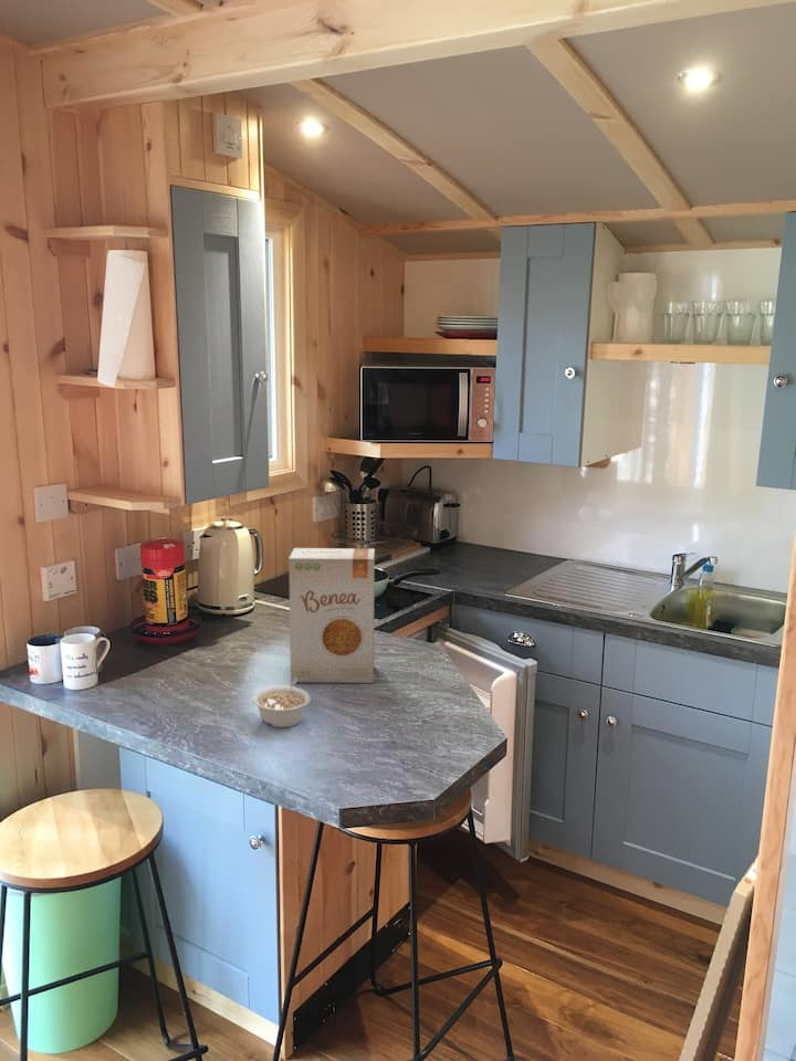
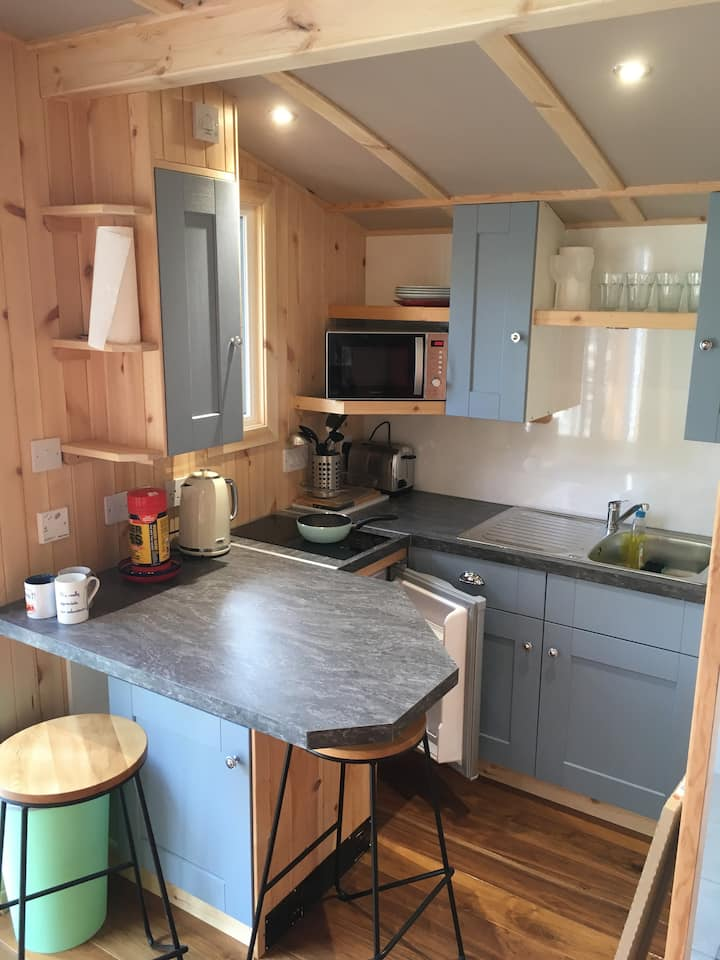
- food box [287,547,376,684]
- legume [251,677,312,728]
